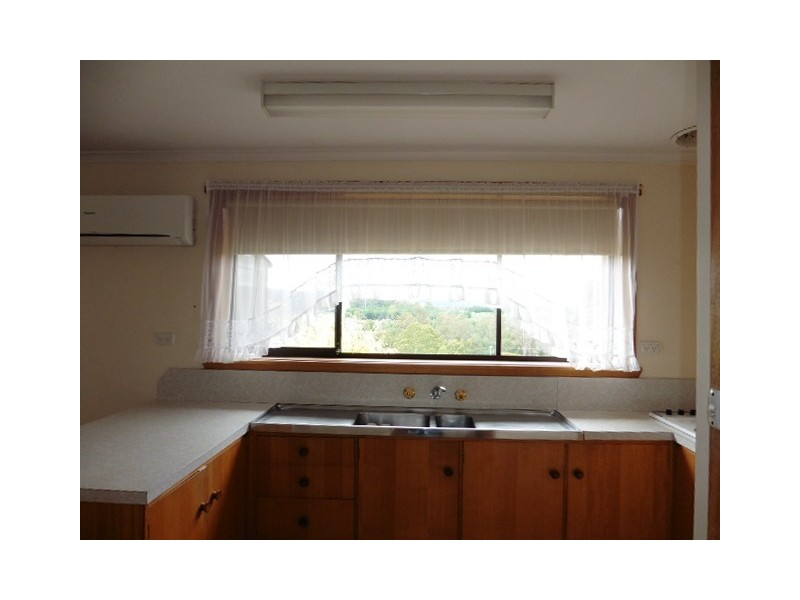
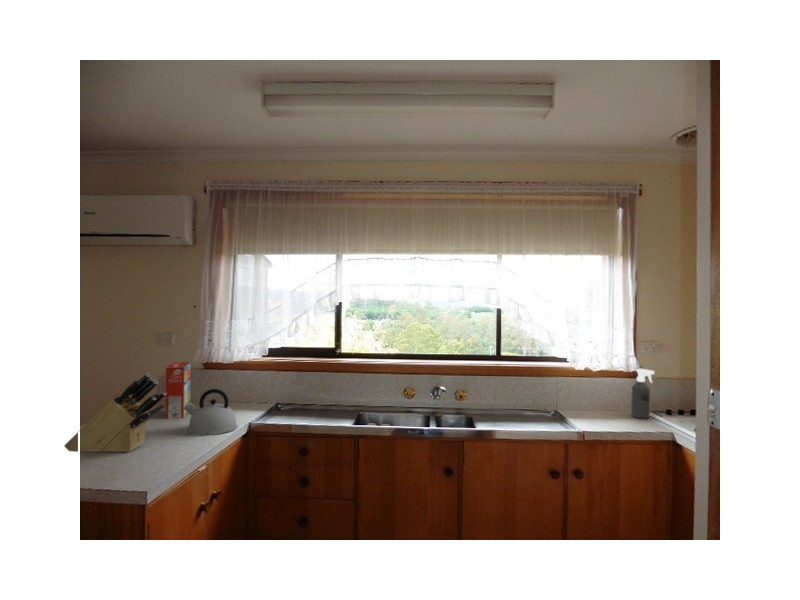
+ cereal box [165,361,192,420]
+ kettle [184,388,238,437]
+ spray bottle [630,367,655,420]
+ knife block [63,372,166,453]
